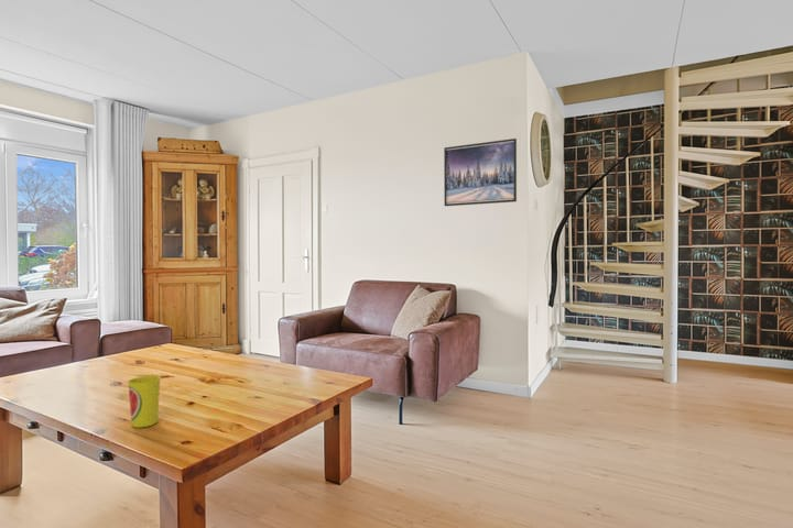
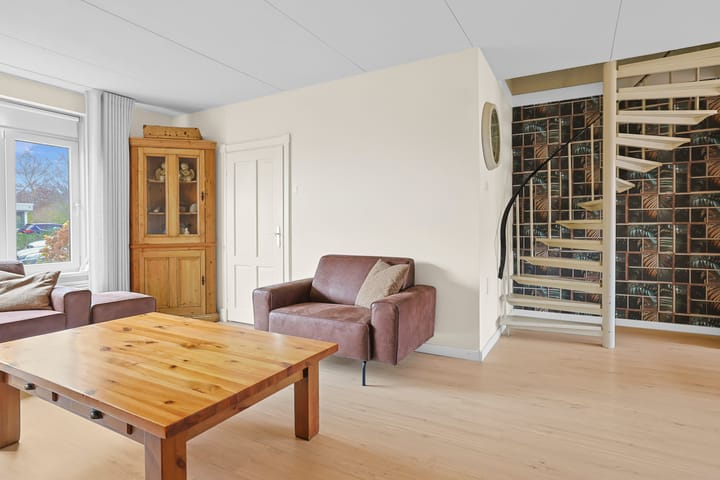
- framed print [443,138,518,207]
- cup [127,375,162,429]
